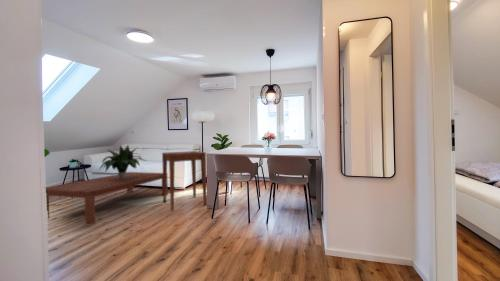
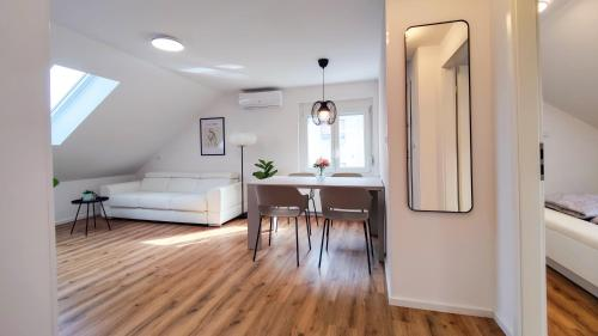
- potted plant [98,144,147,179]
- coffee table [45,171,169,226]
- side table [161,150,208,212]
